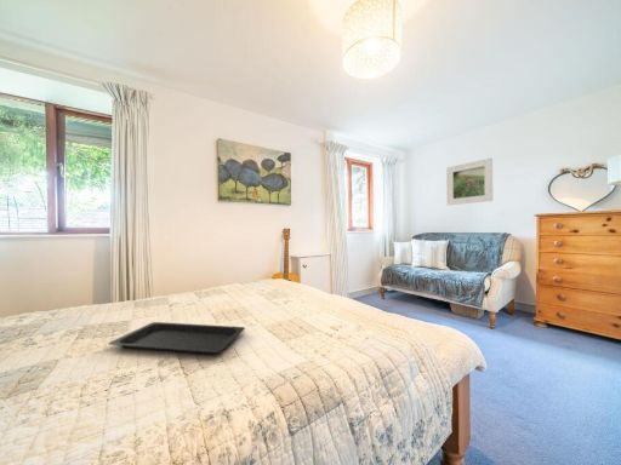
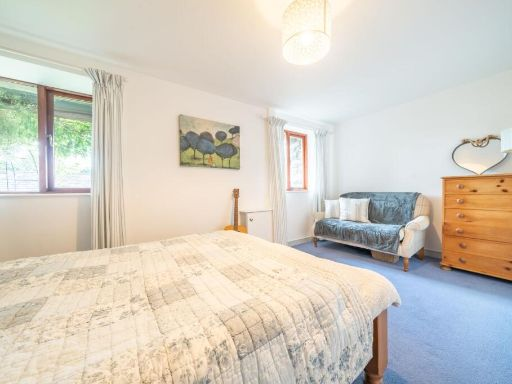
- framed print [445,156,494,206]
- serving tray [108,321,246,356]
